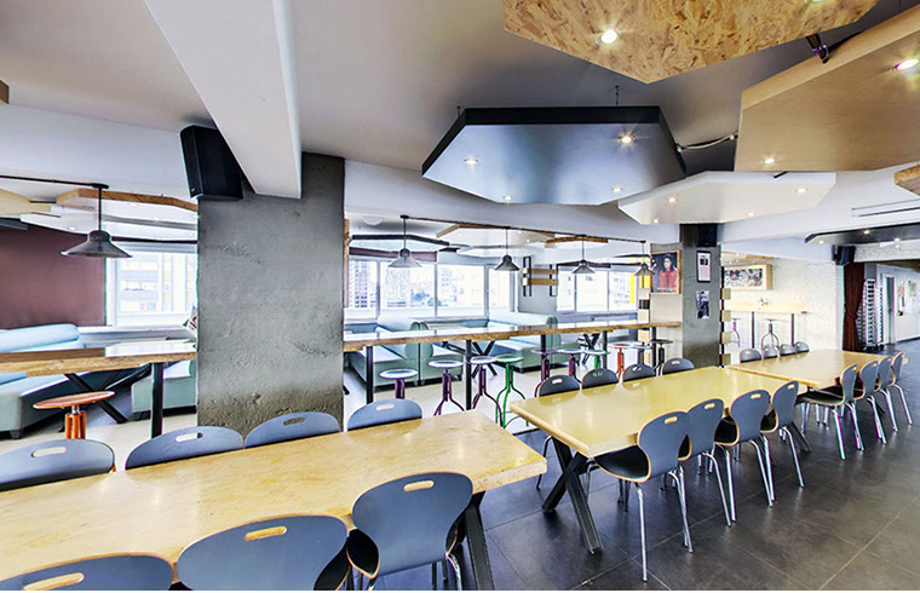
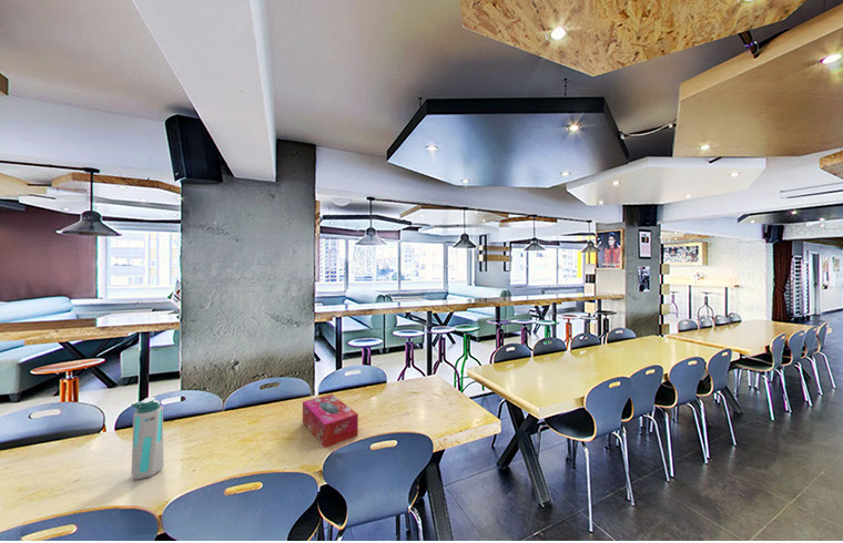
+ tissue box [302,393,359,449]
+ water bottle [131,396,165,481]
